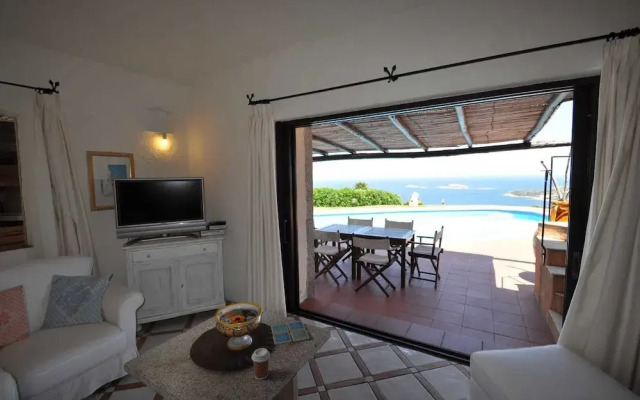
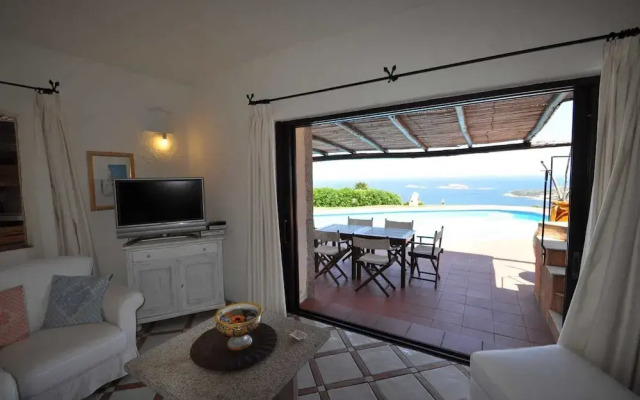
- coffee cup [251,347,271,381]
- drink coaster [270,320,311,346]
